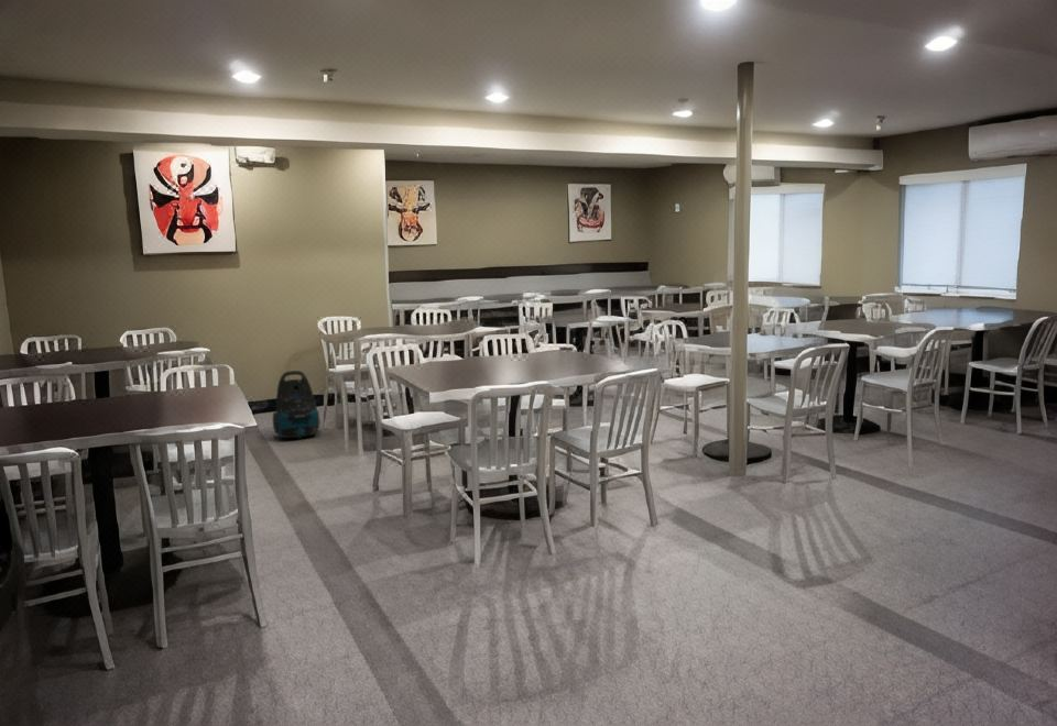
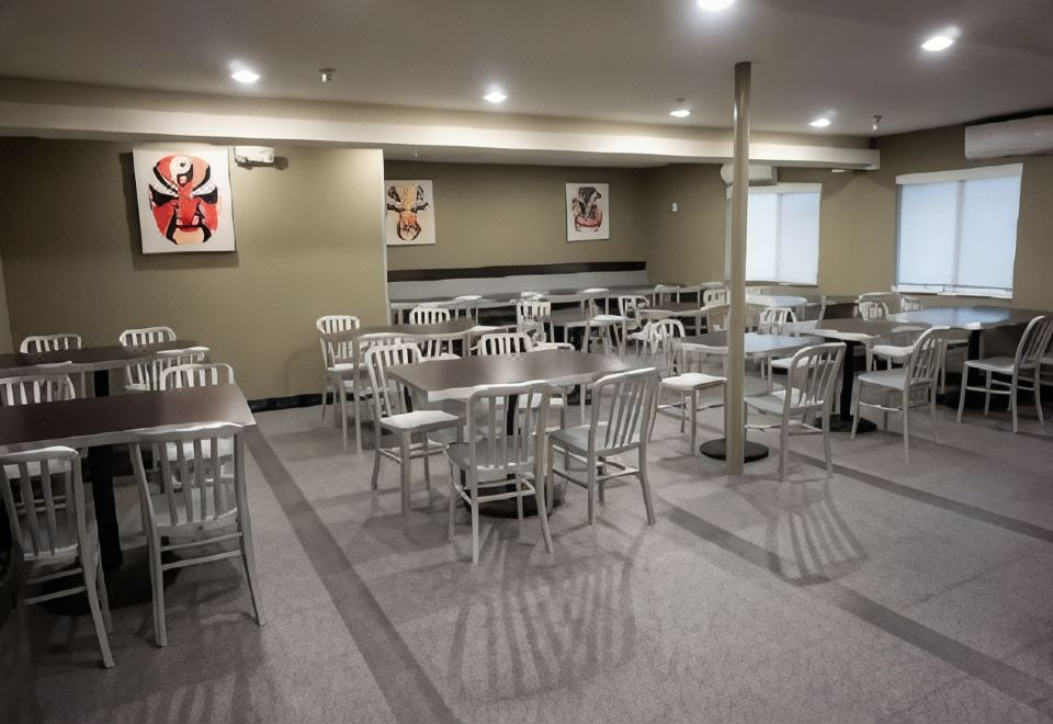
- vacuum cleaner [272,370,320,440]
